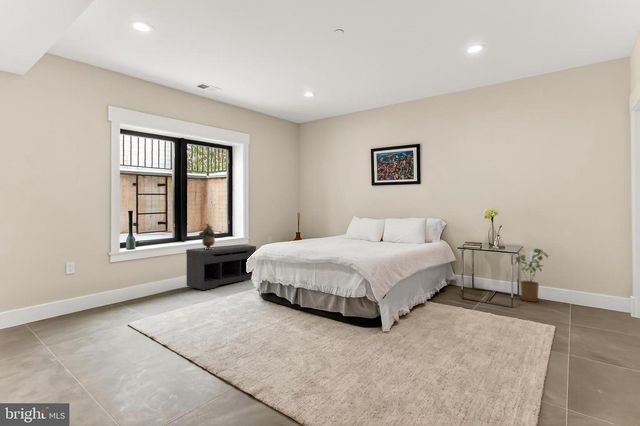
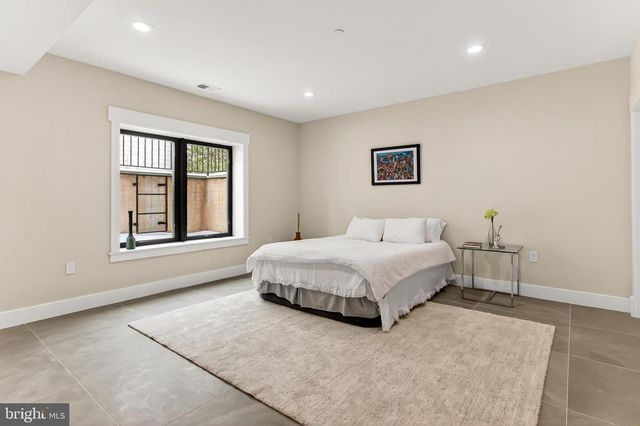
- house plant [514,247,550,303]
- bench [185,244,257,291]
- potted plant [198,223,216,249]
